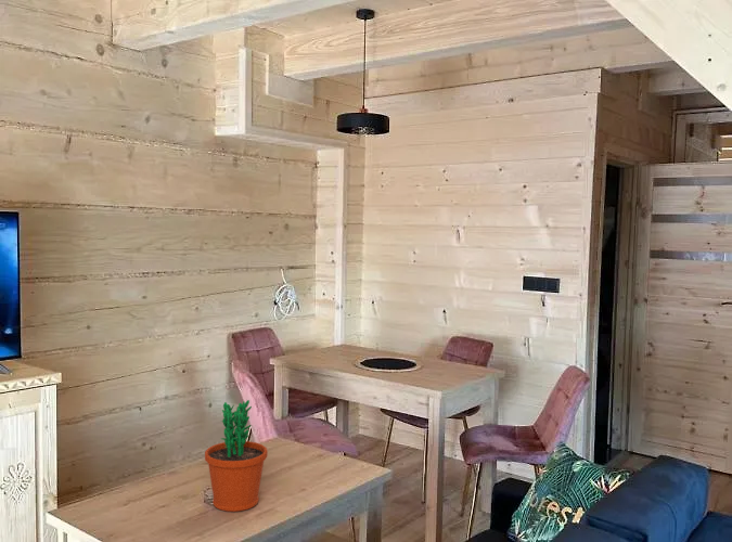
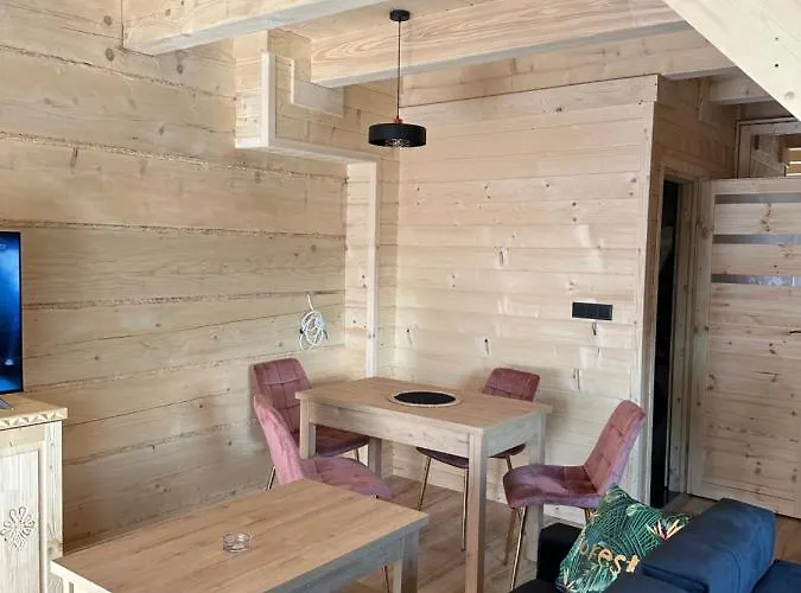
- flower pot [204,399,269,513]
